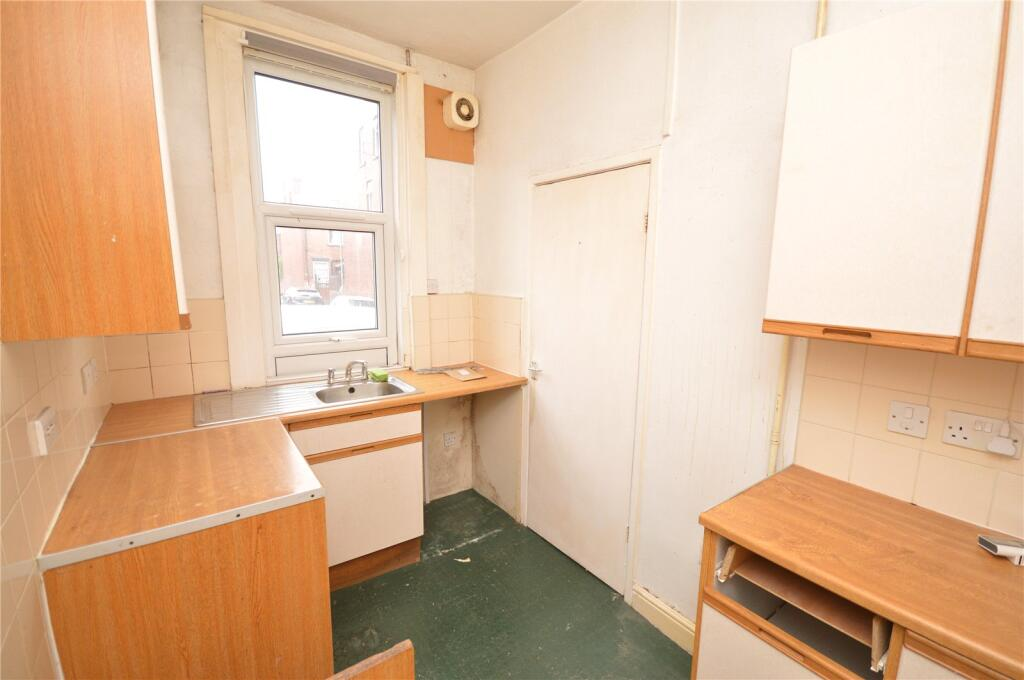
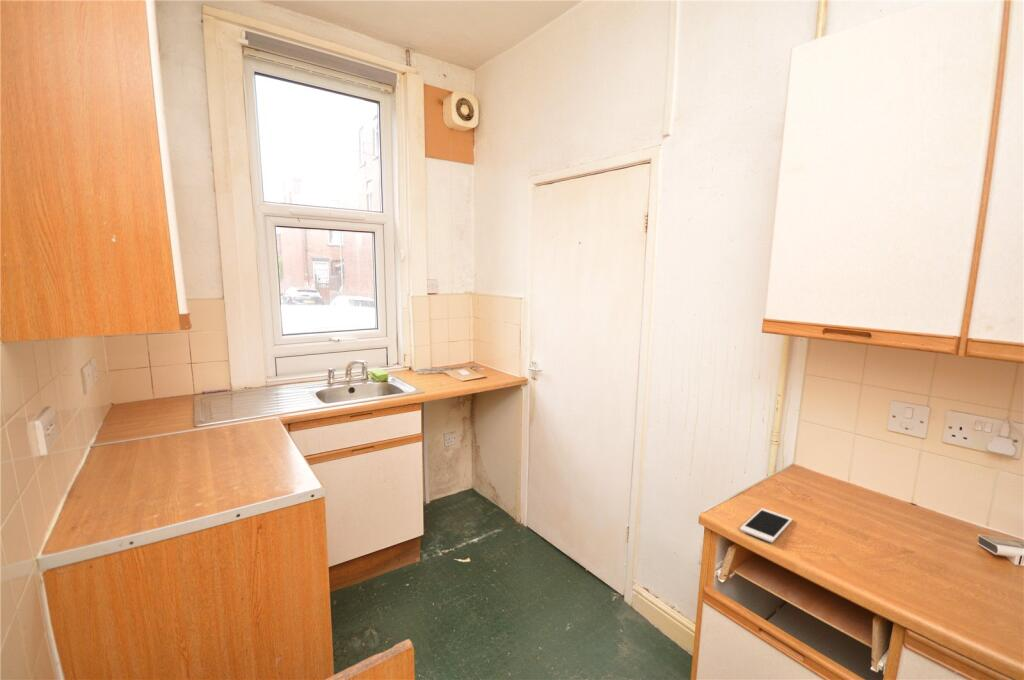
+ cell phone [739,507,793,543]
